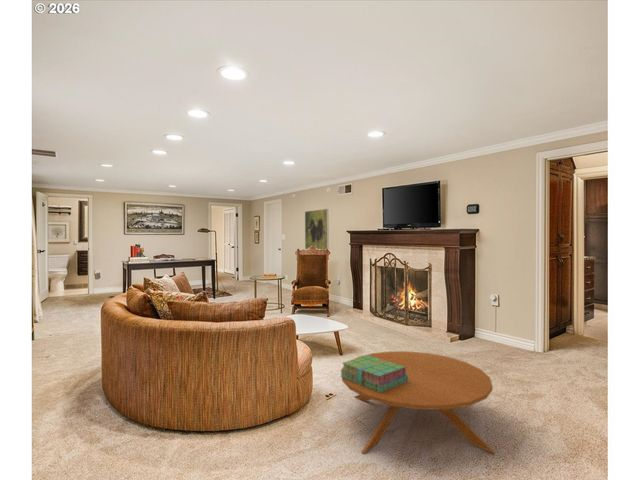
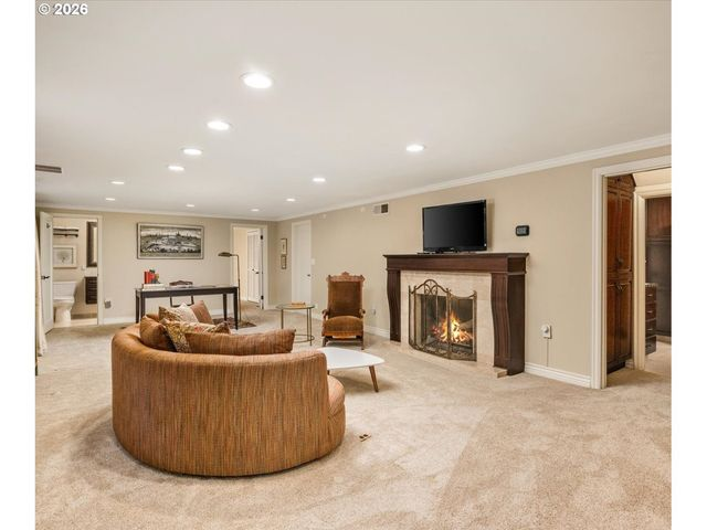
- coffee table [340,350,496,455]
- stack of books [339,354,408,392]
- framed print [304,208,330,251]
